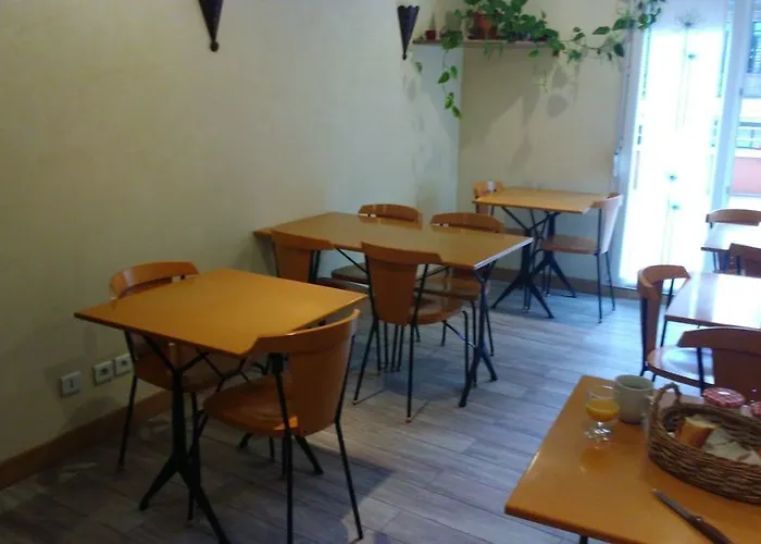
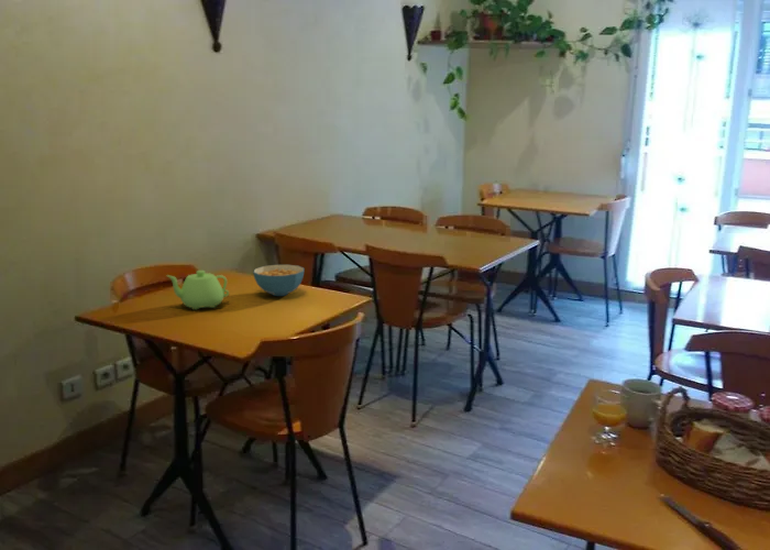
+ teapot [165,270,230,310]
+ cereal bowl [252,264,305,297]
